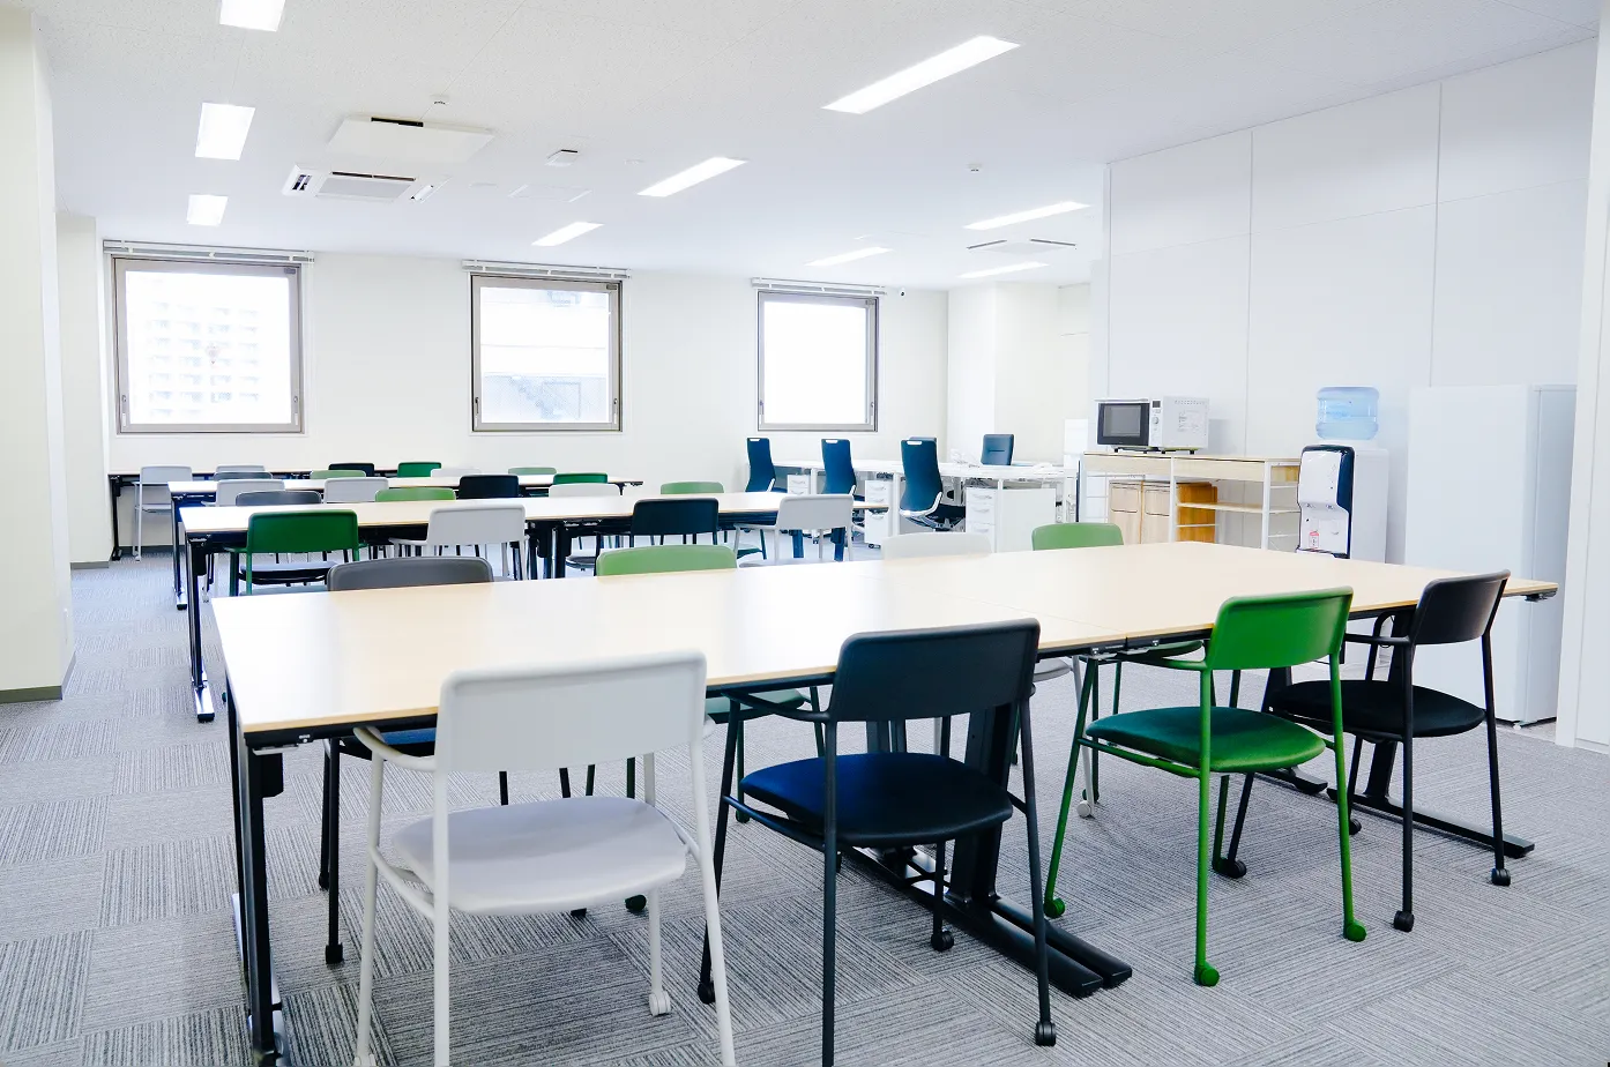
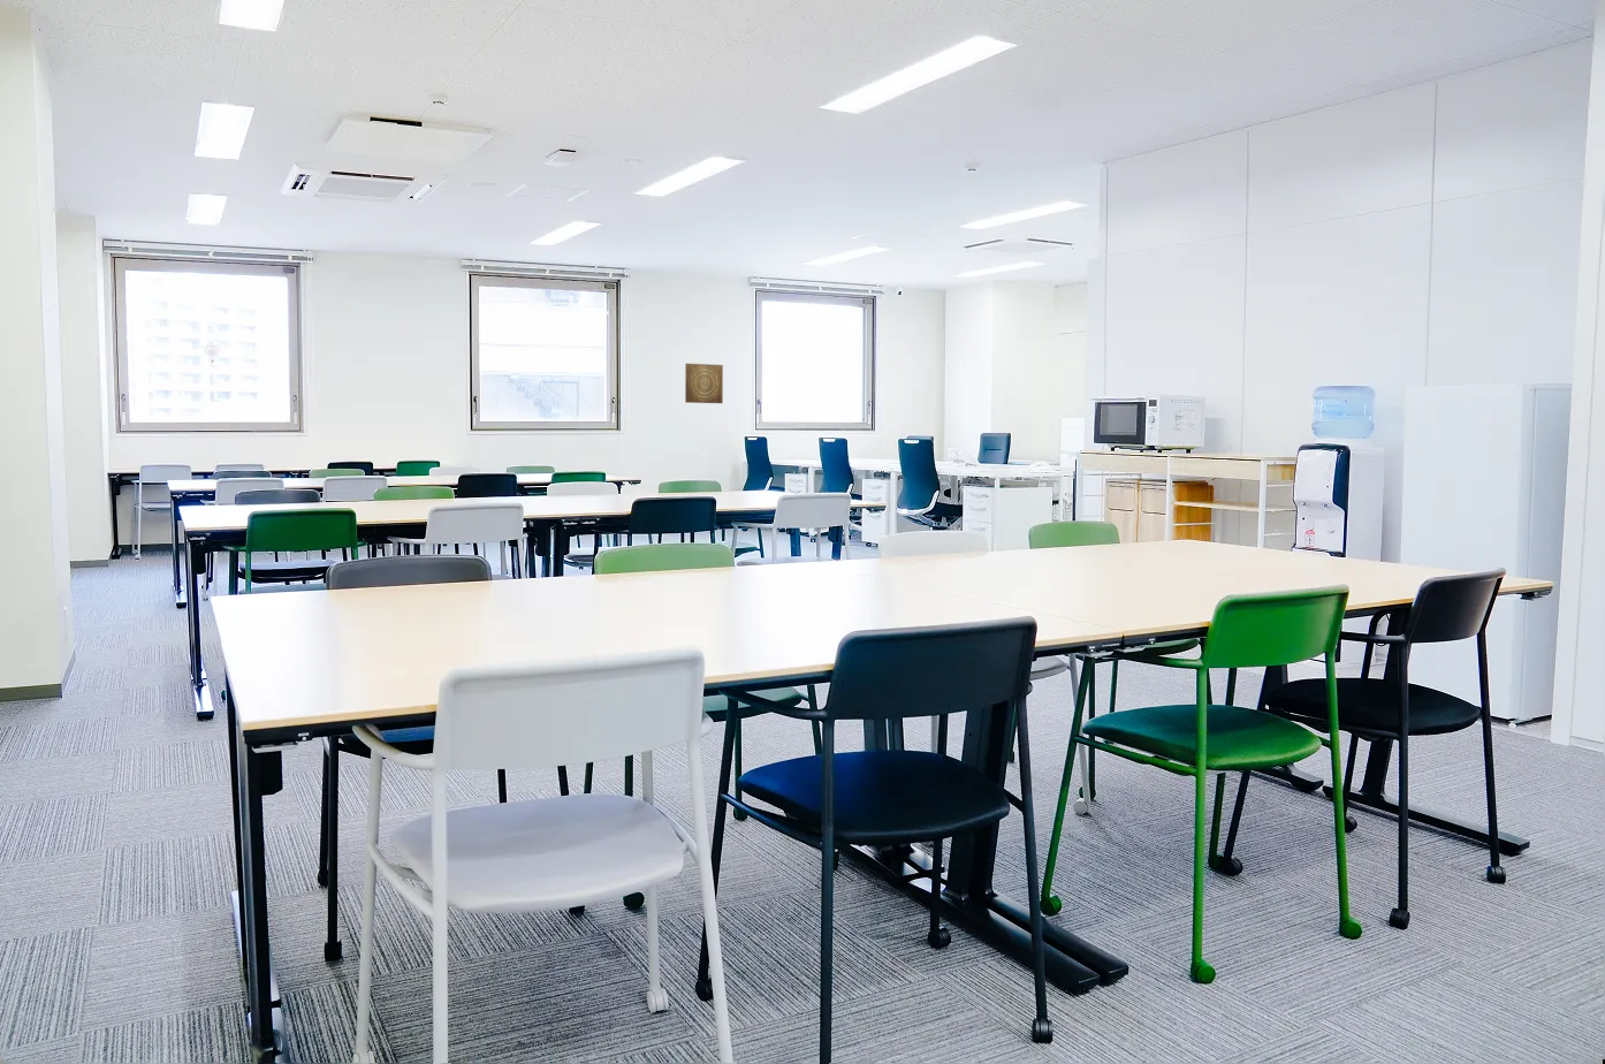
+ wall art [684,362,724,404]
